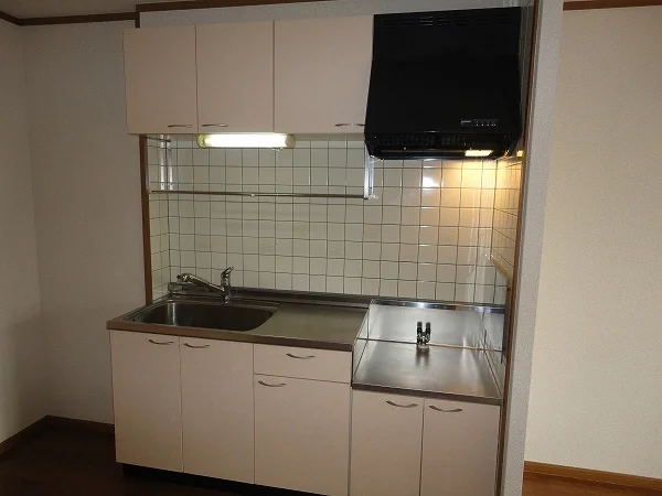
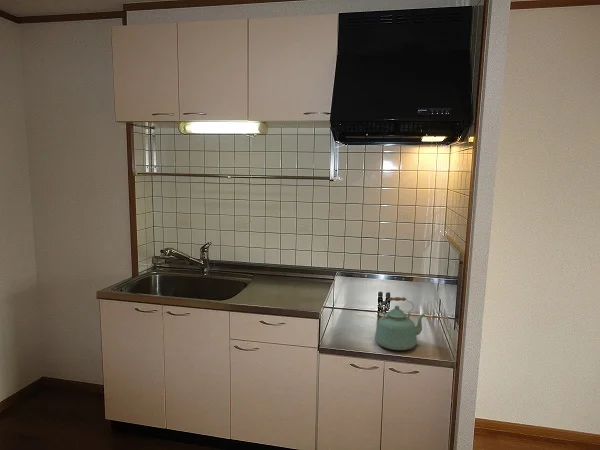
+ kettle [374,296,426,351]
